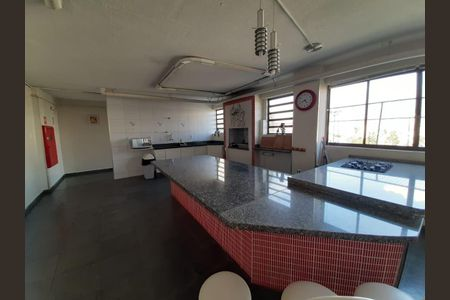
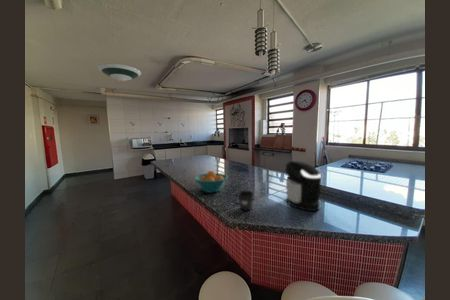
+ coffee maker [284,160,322,212]
+ mug [233,190,255,212]
+ fruit bowl [193,169,229,194]
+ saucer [97,62,142,82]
